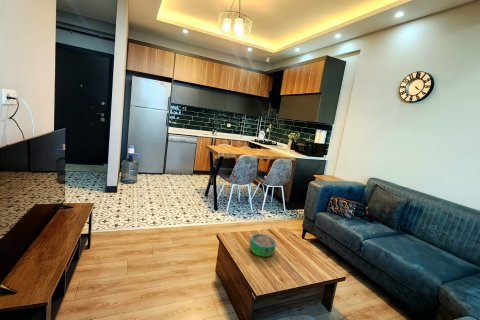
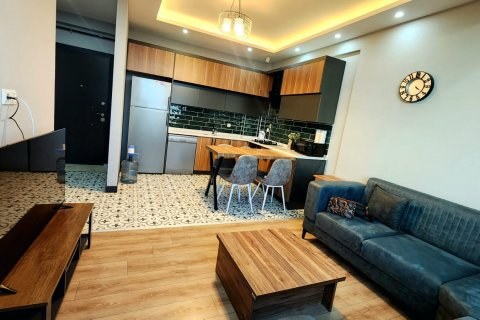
- decorative bowl [249,233,277,258]
